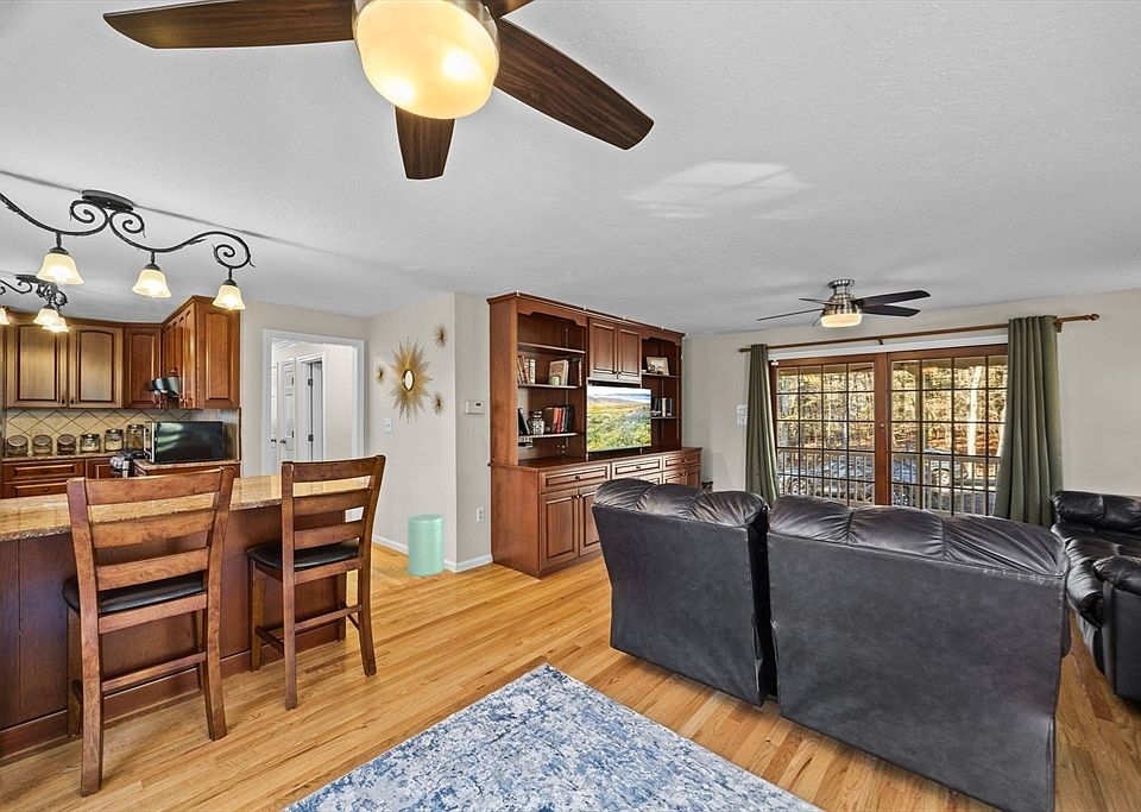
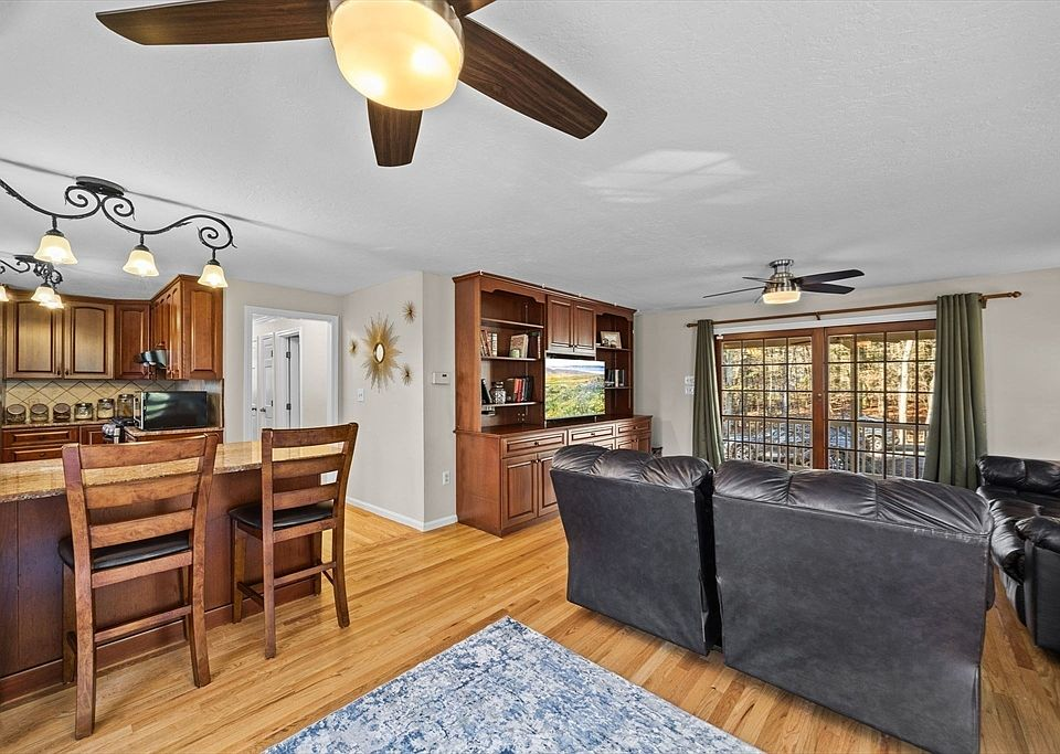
- trash can [406,512,445,578]
